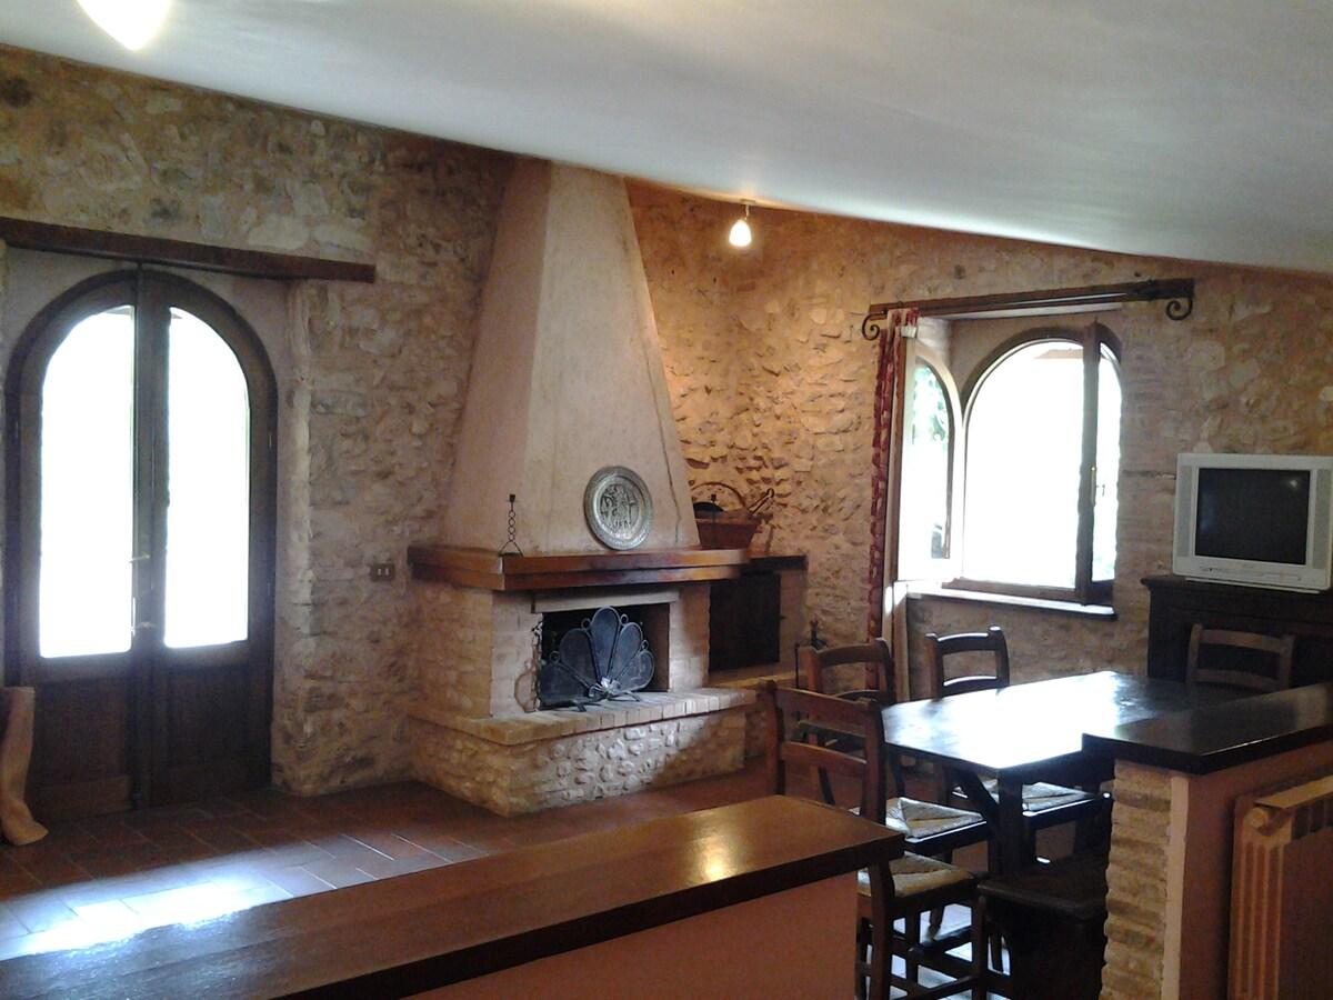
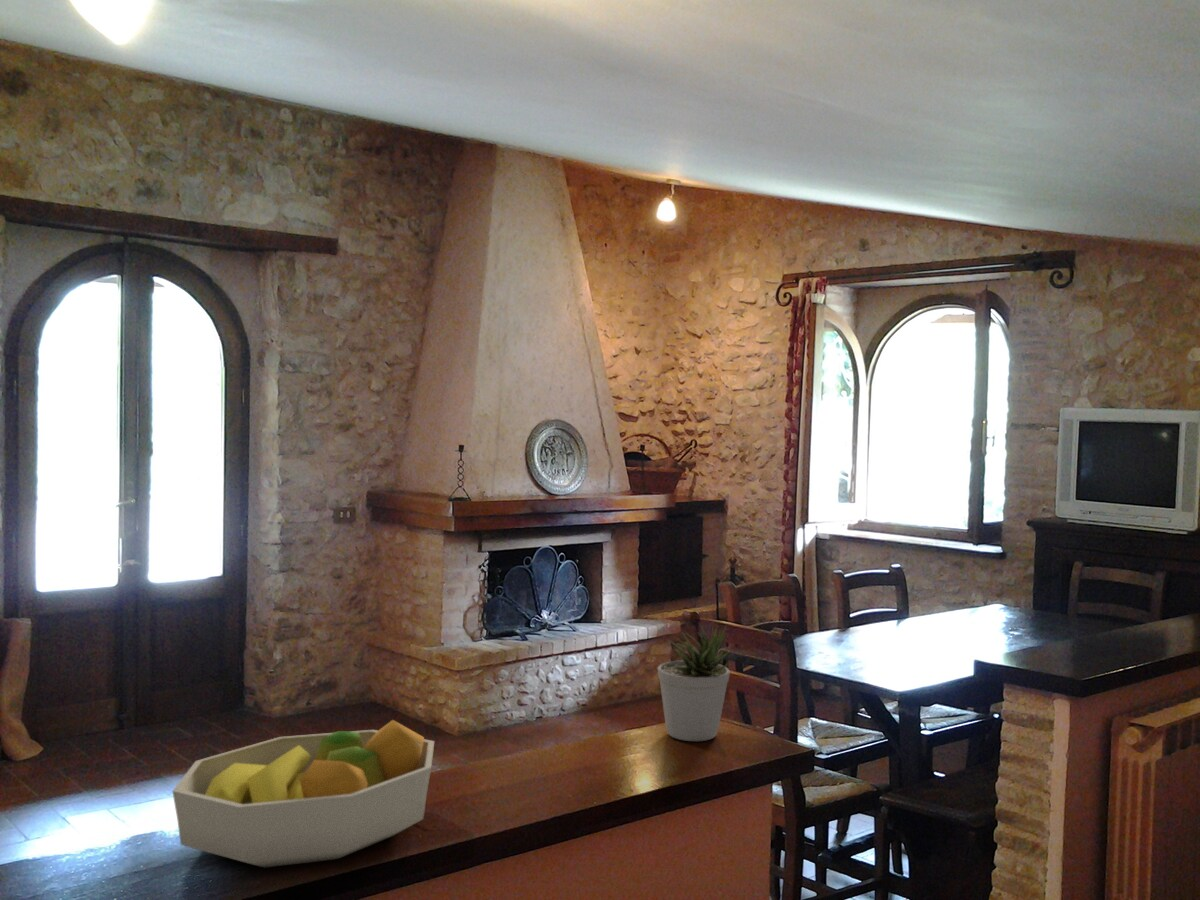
+ fruit bowl [171,719,435,869]
+ potted plant [657,624,734,742]
